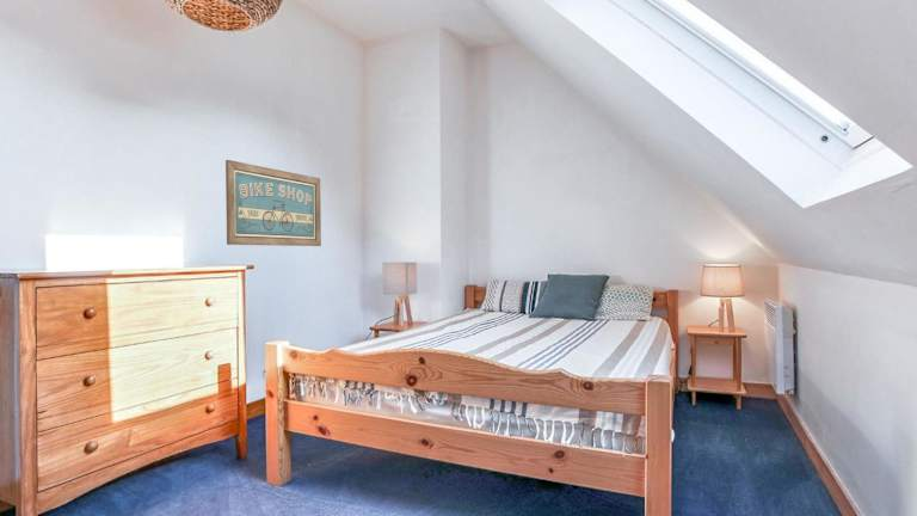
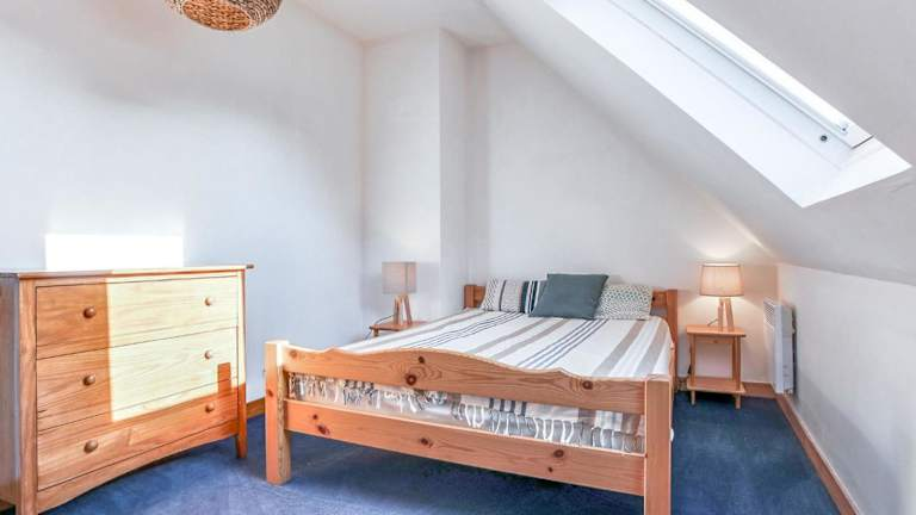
- wall art [224,159,322,247]
